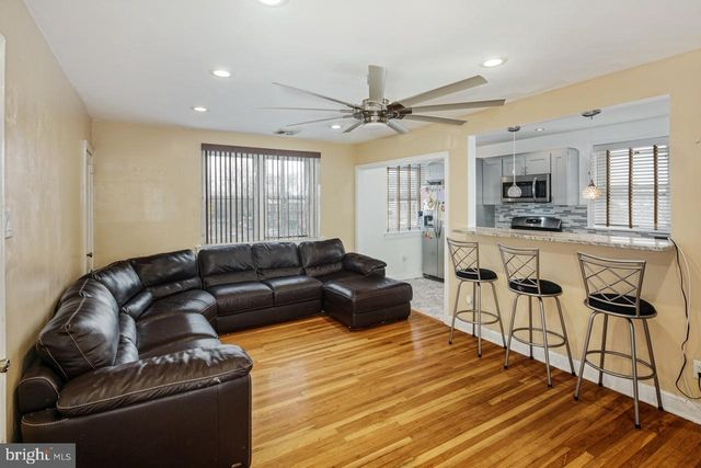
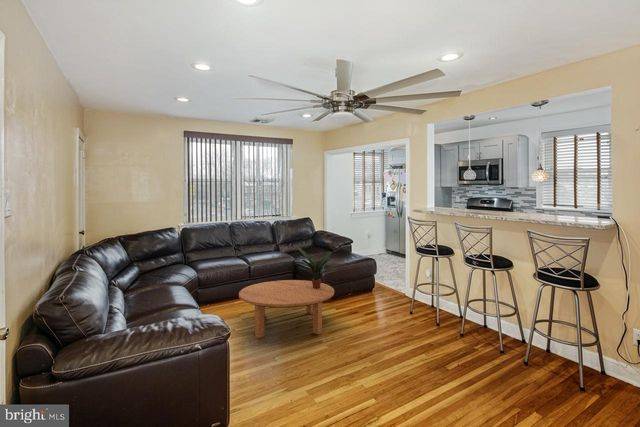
+ potted plant [296,247,336,289]
+ coffee table [238,279,335,339]
